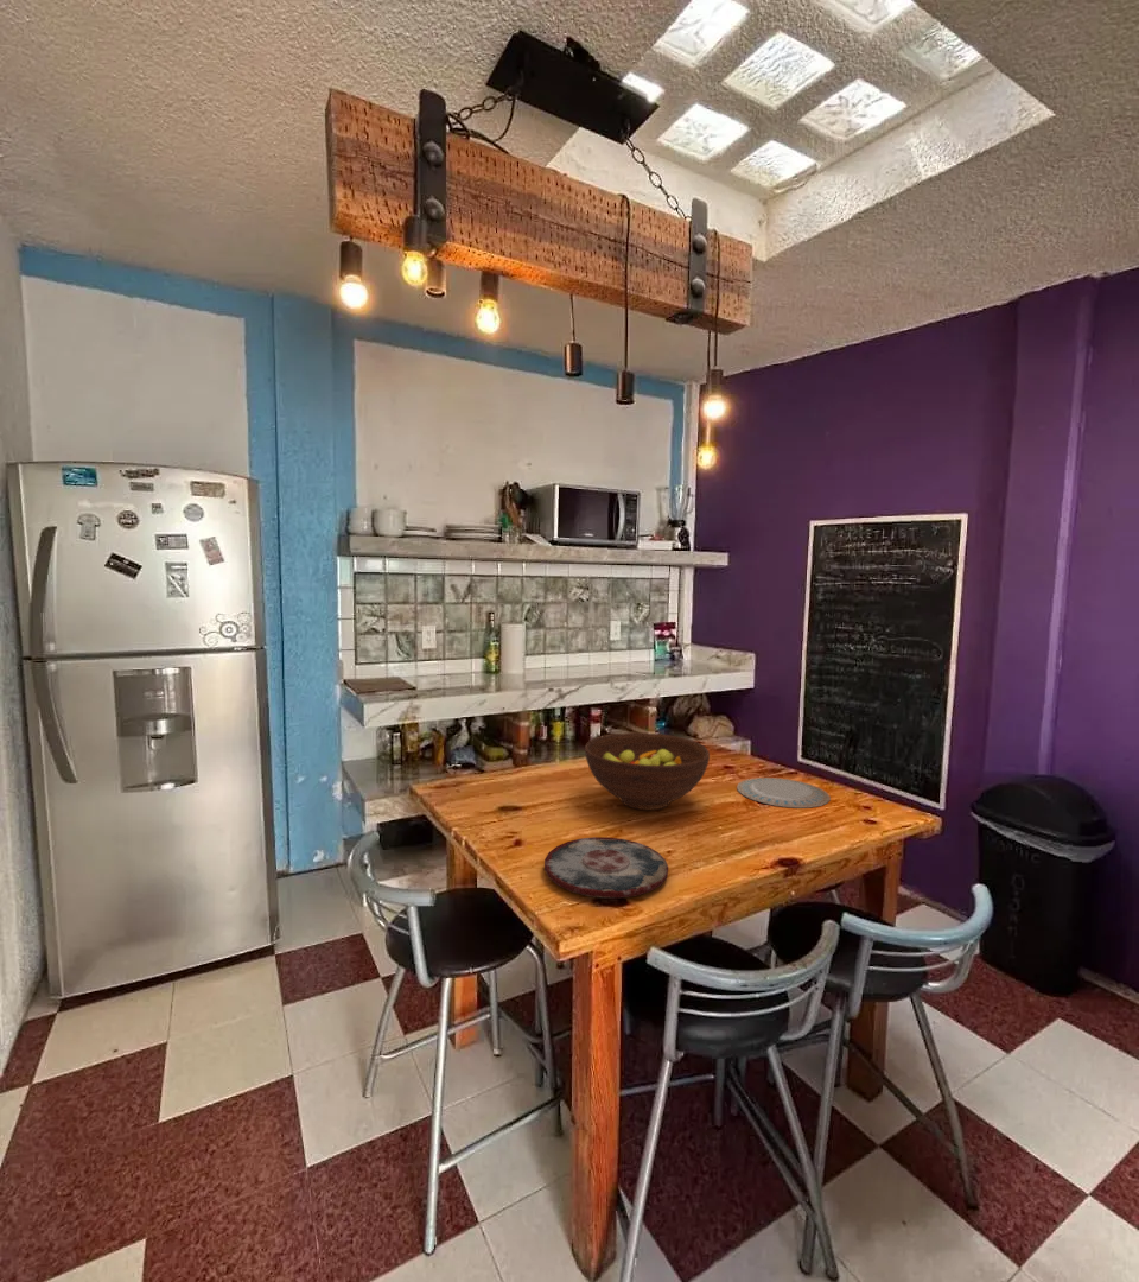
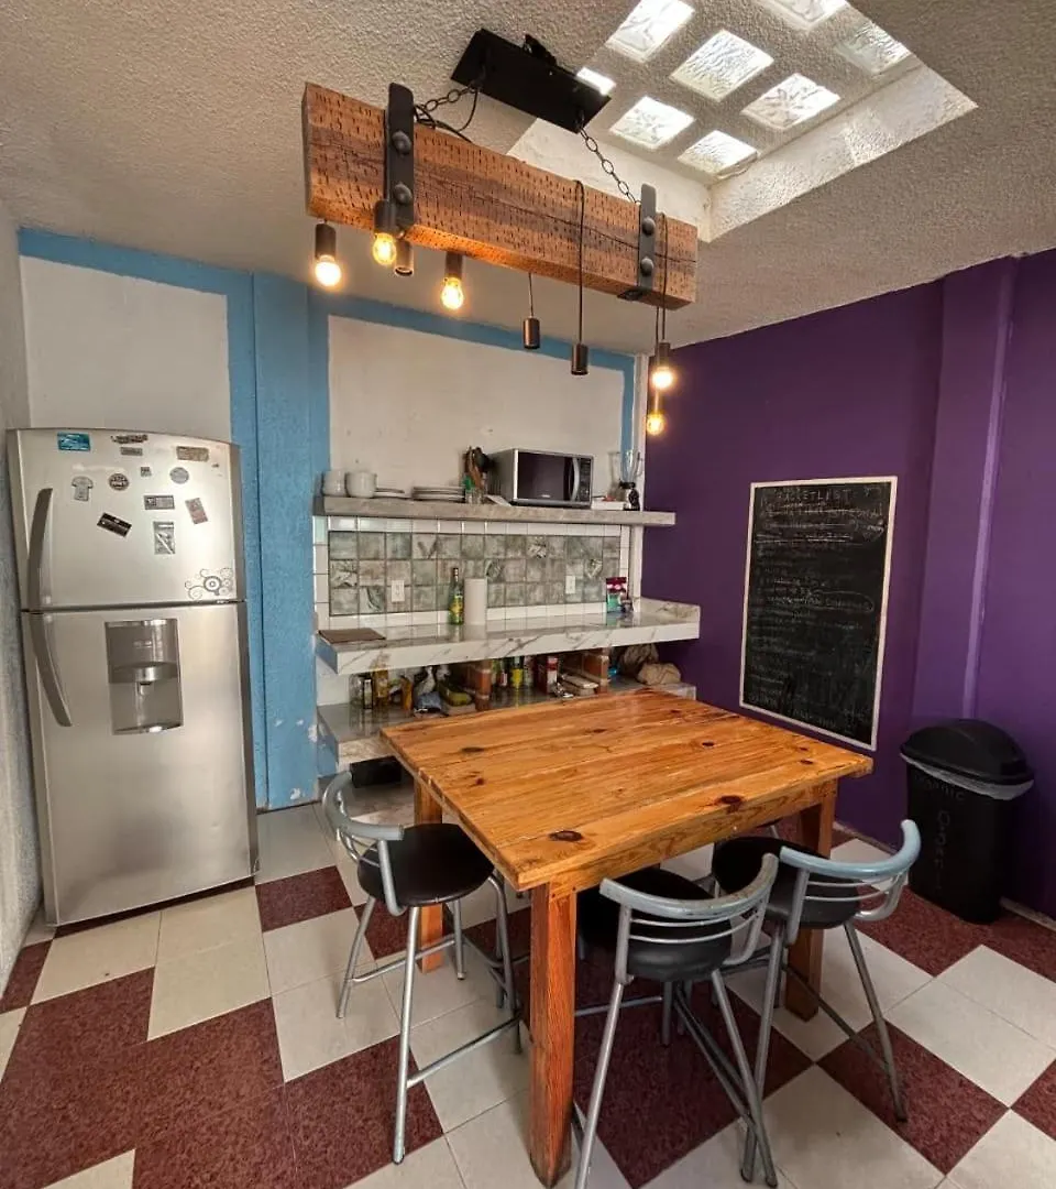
- chinaware [736,776,832,810]
- plate [543,836,669,900]
- fruit bowl [584,731,711,811]
